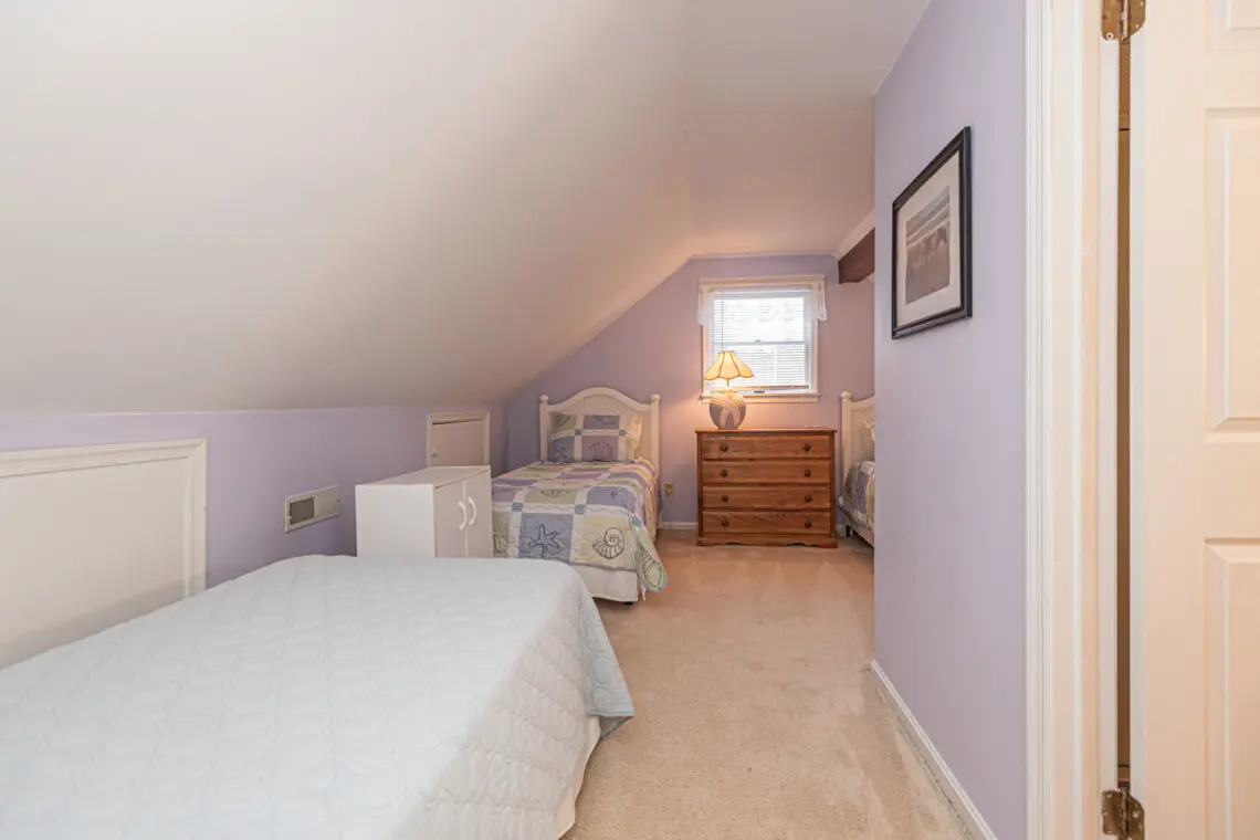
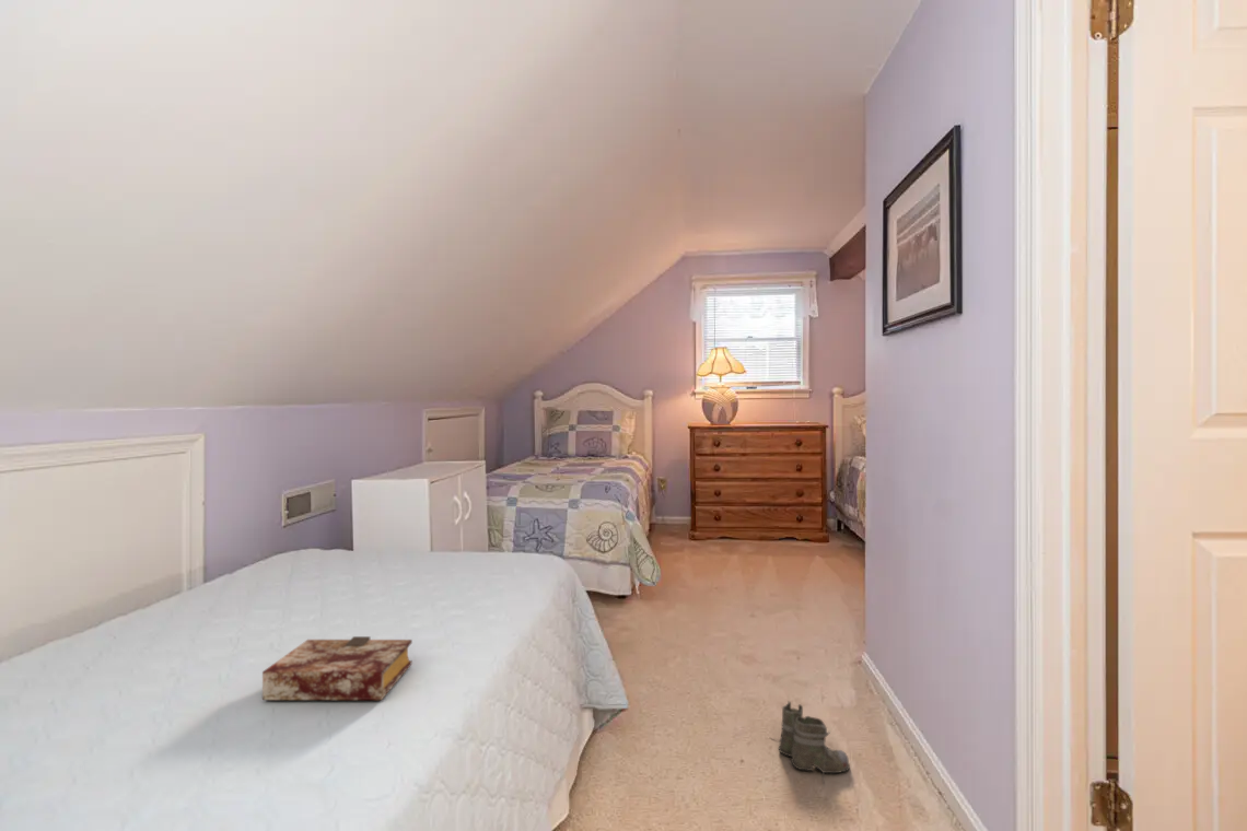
+ boots [770,700,851,783]
+ book [261,635,413,701]
